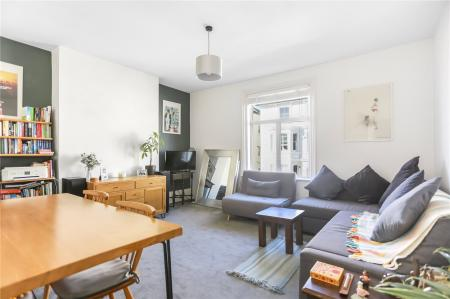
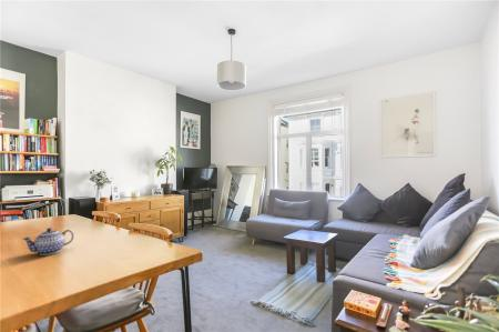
+ teapot [21,227,74,256]
